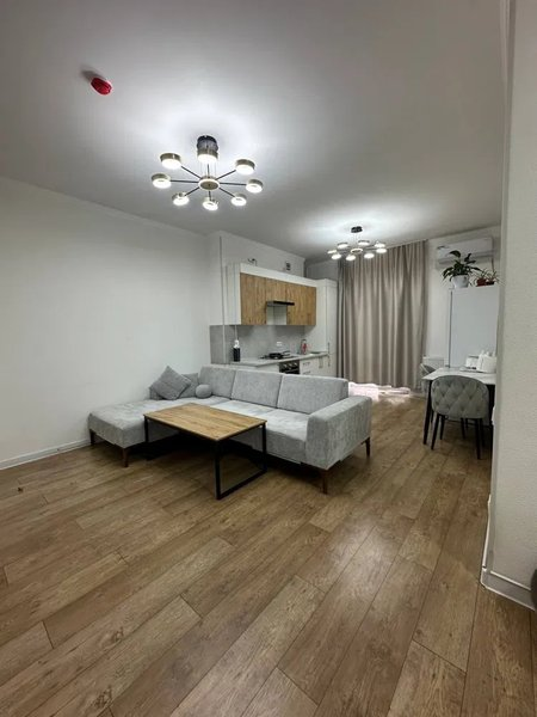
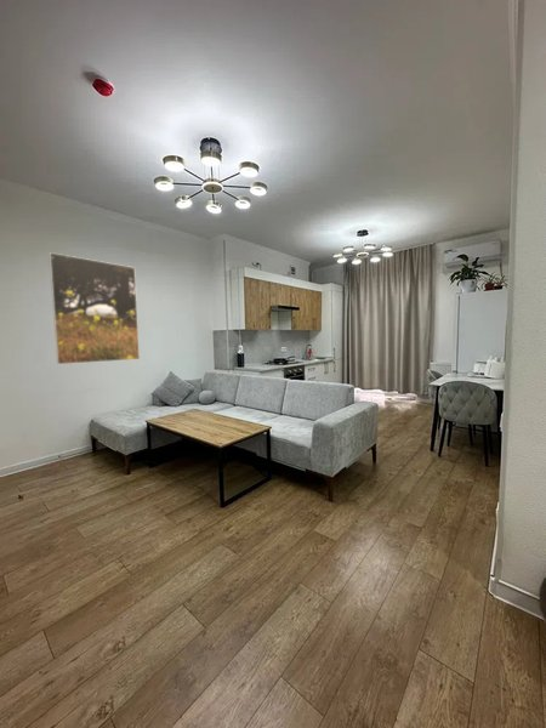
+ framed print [47,251,141,365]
